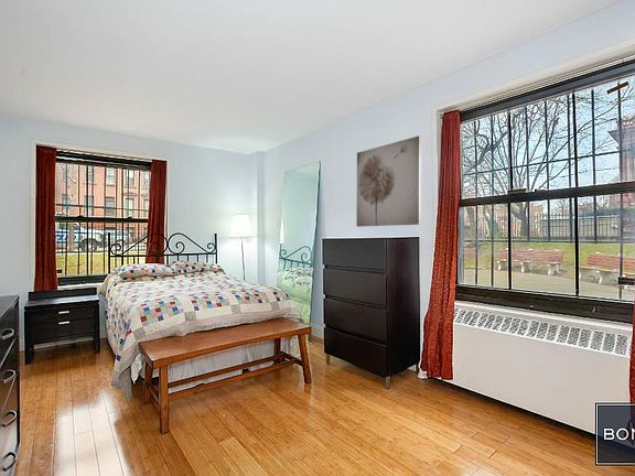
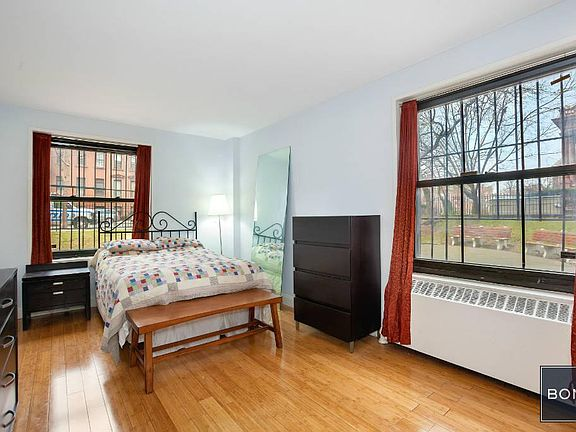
- wall art [355,134,422,228]
